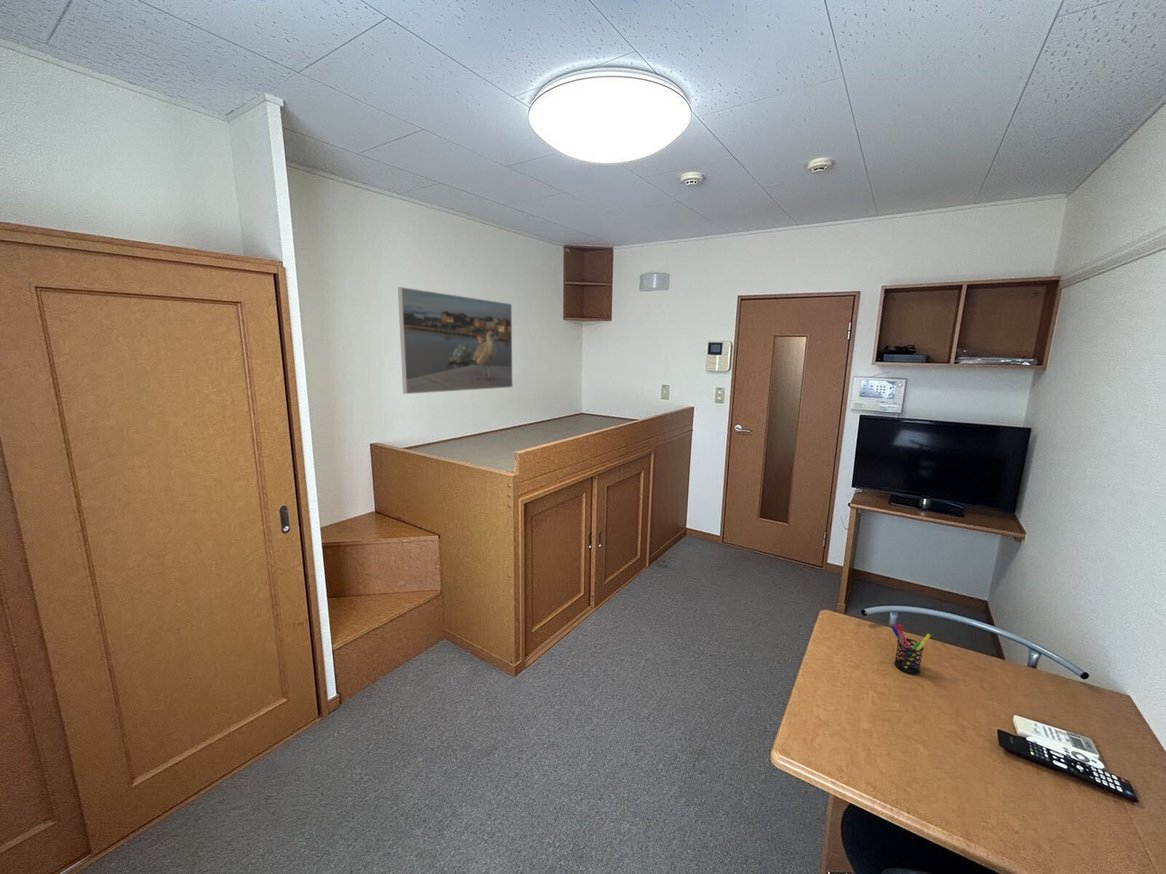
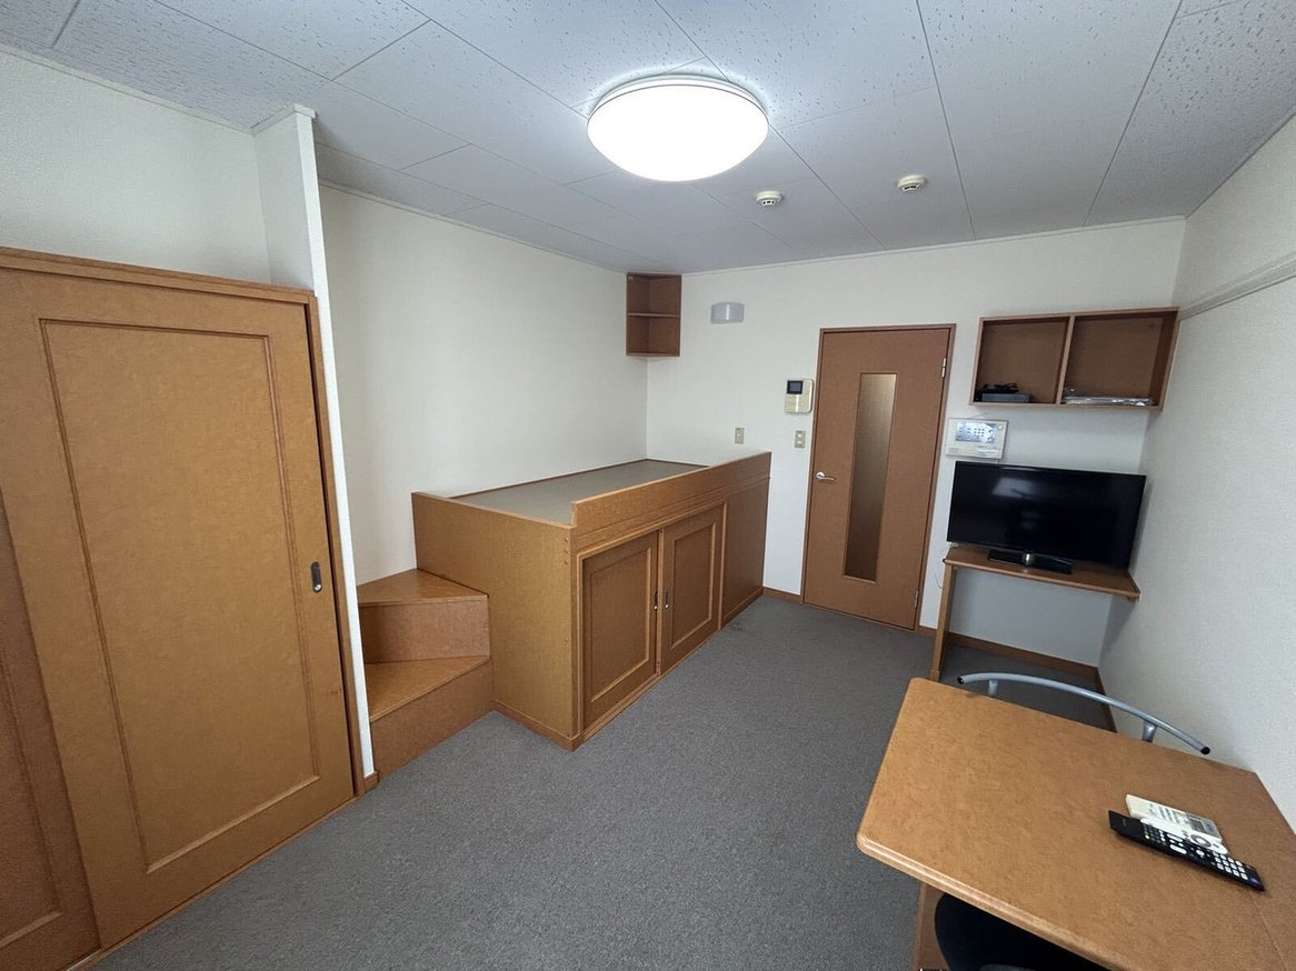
- pen holder [891,623,932,675]
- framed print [397,286,514,395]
